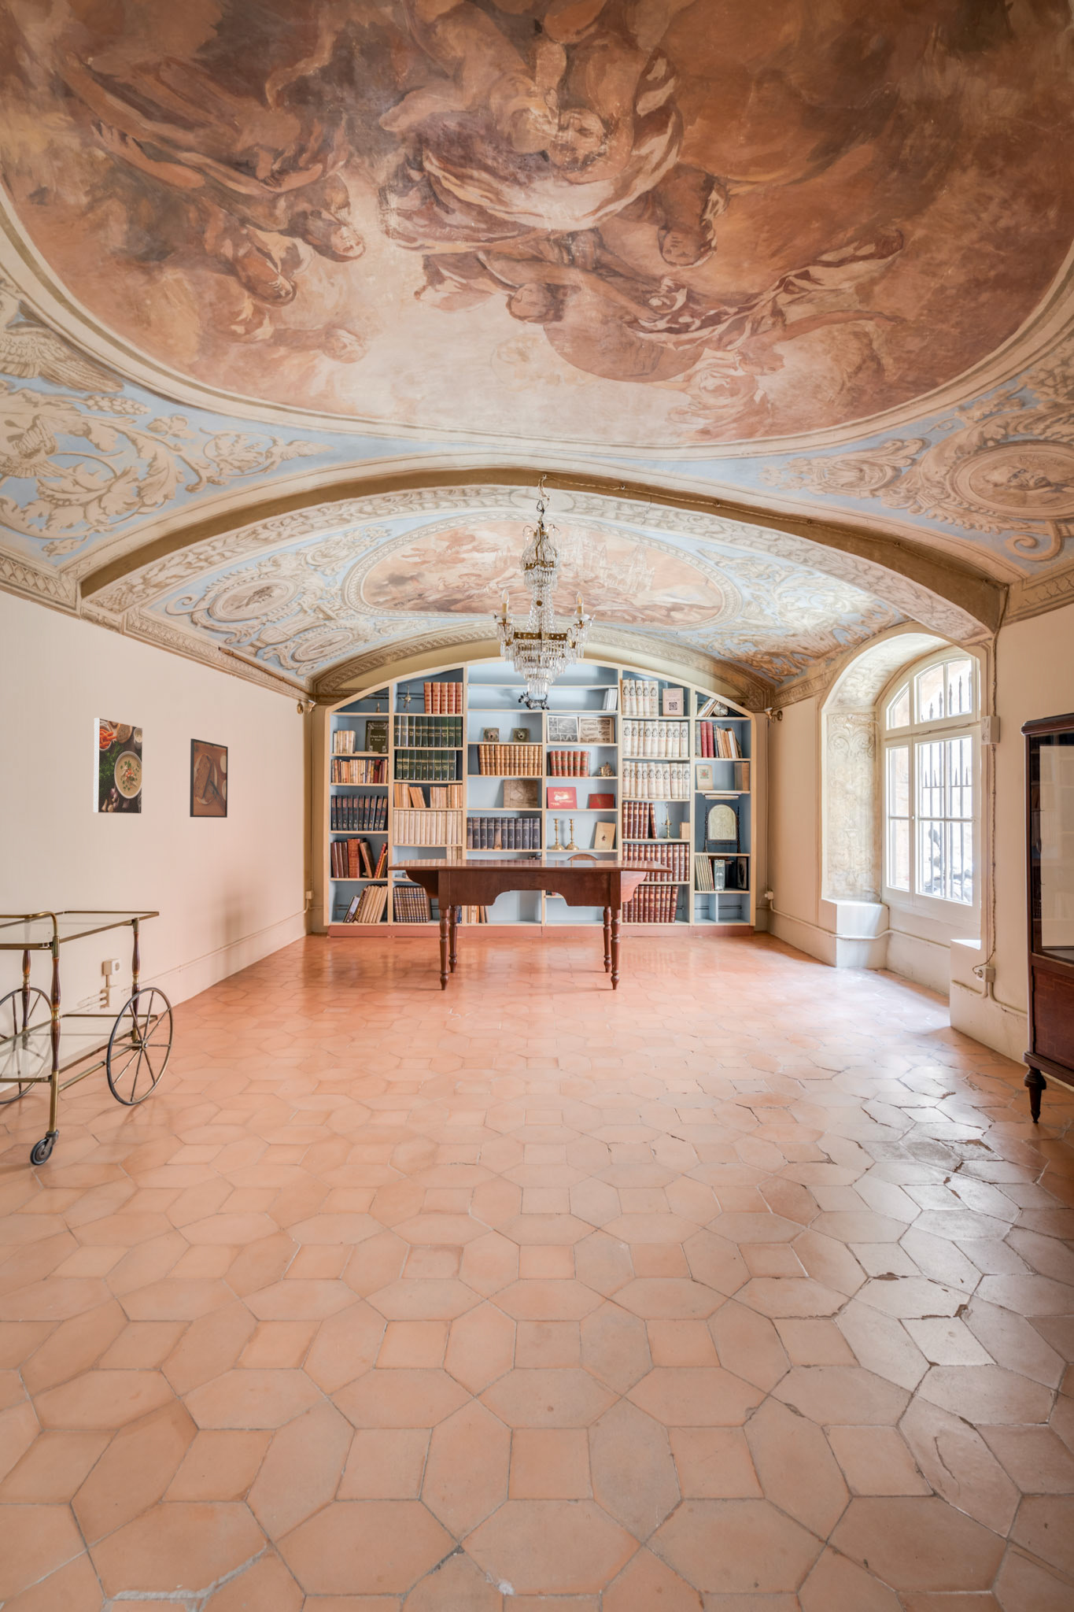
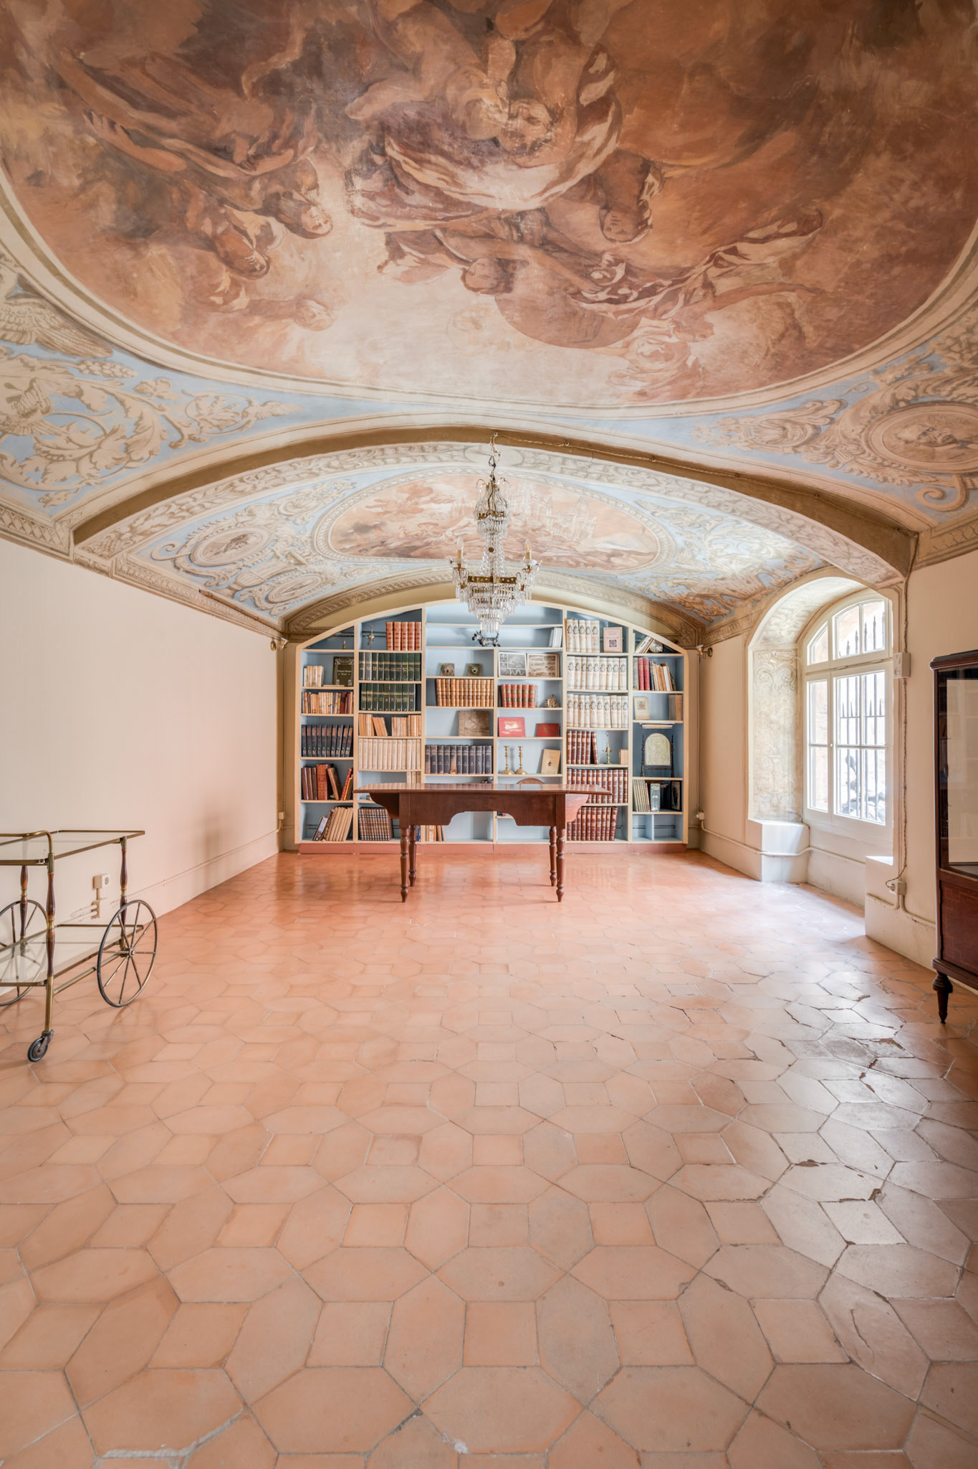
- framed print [189,737,229,819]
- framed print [92,717,143,815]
